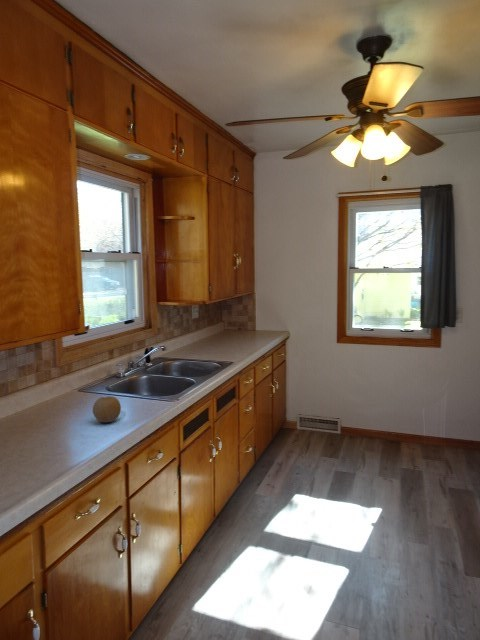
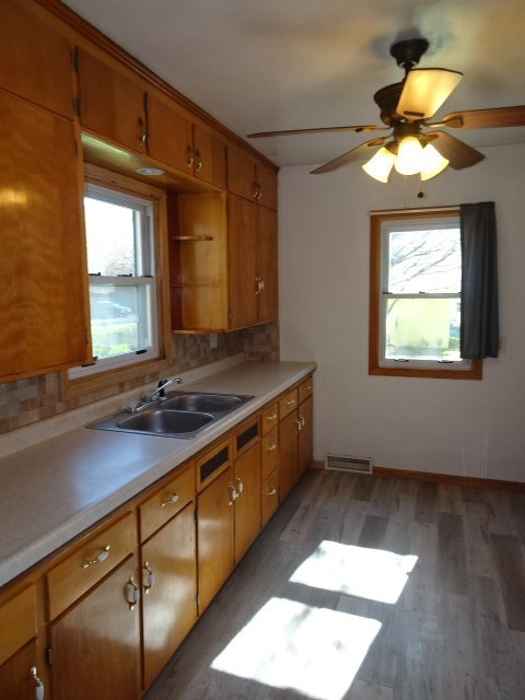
- fruit [92,395,122,423]
